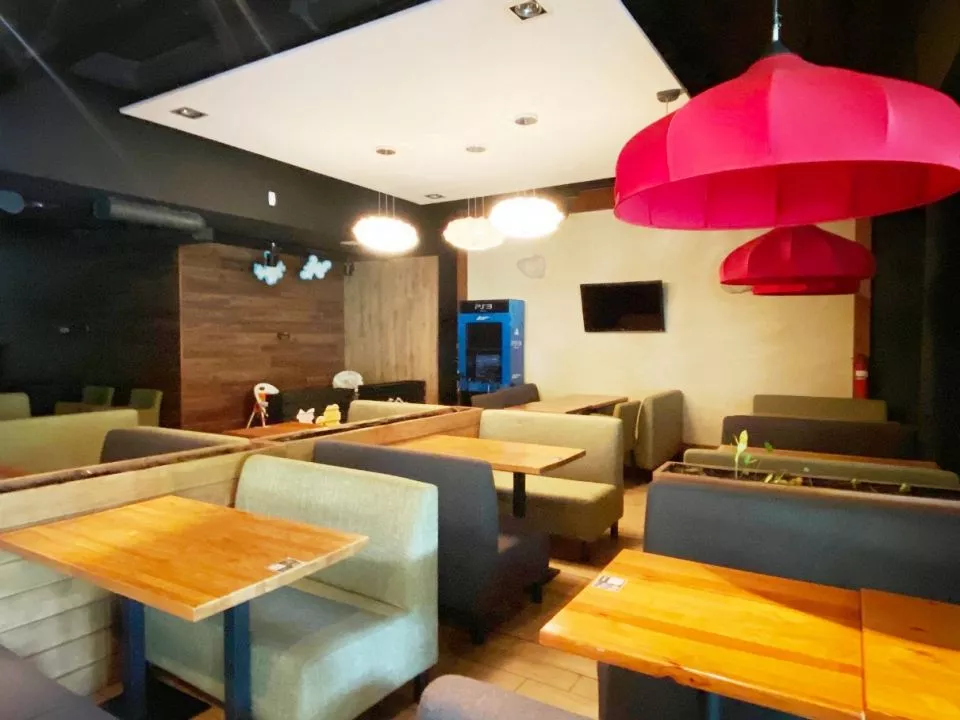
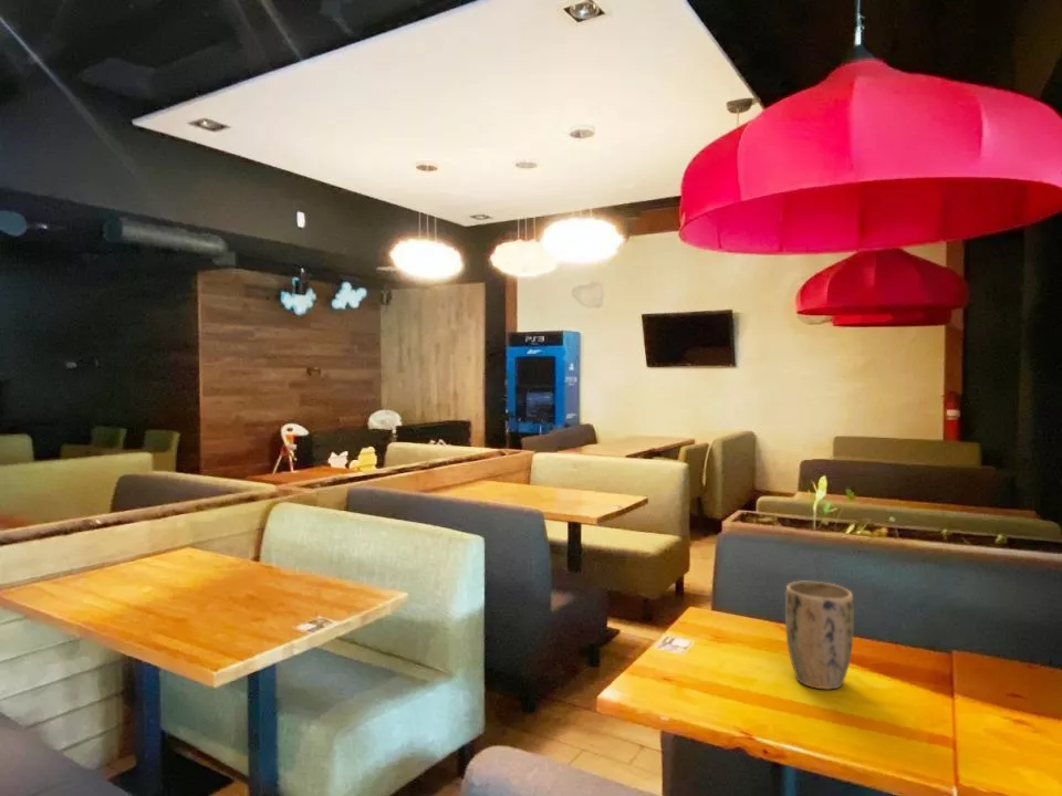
+ plant pot [784,580,855,691]
